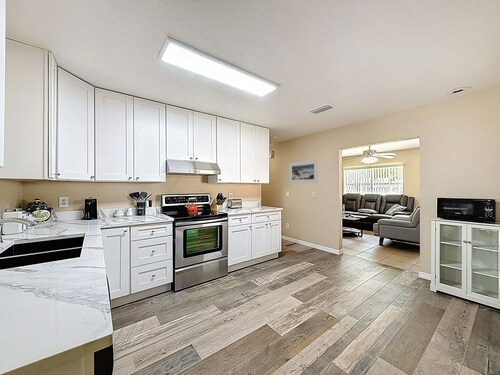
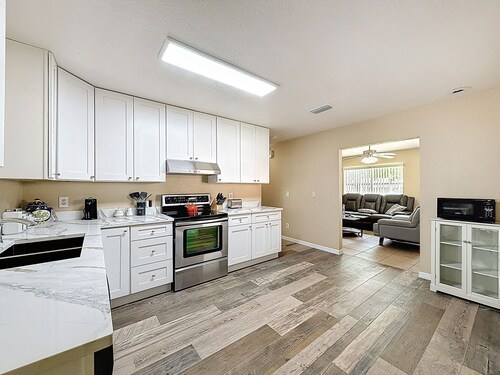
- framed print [288,159,319,184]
